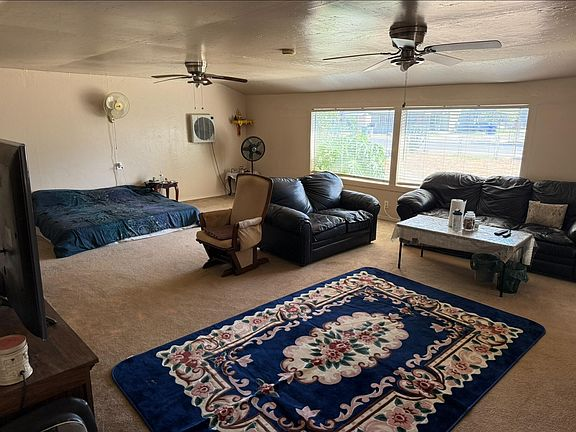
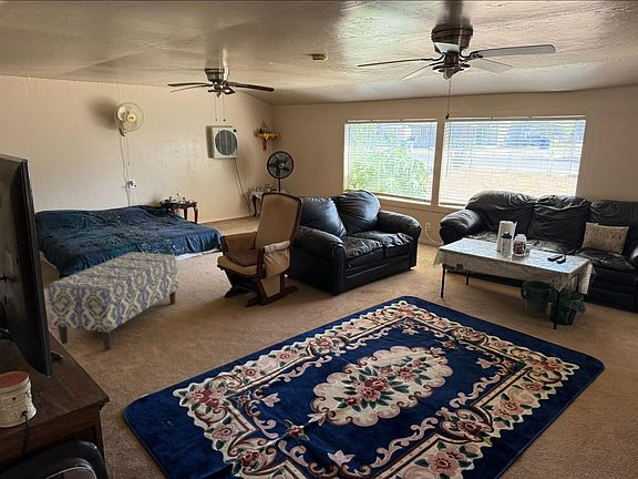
+ bench [47,251,181,350]
